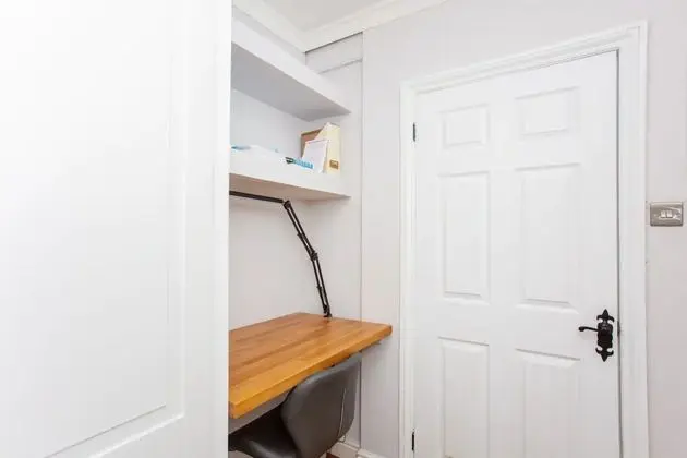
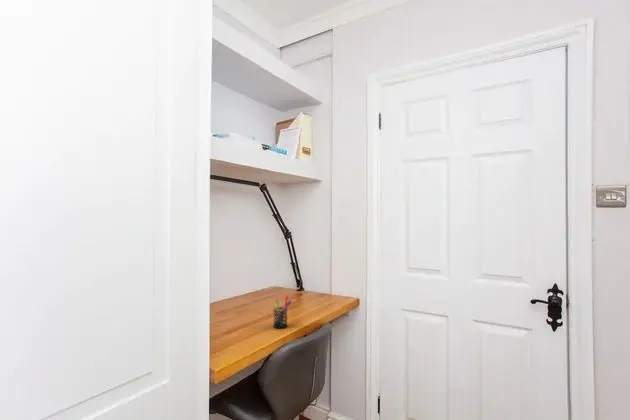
+ pen holder [270,295,292,329]
